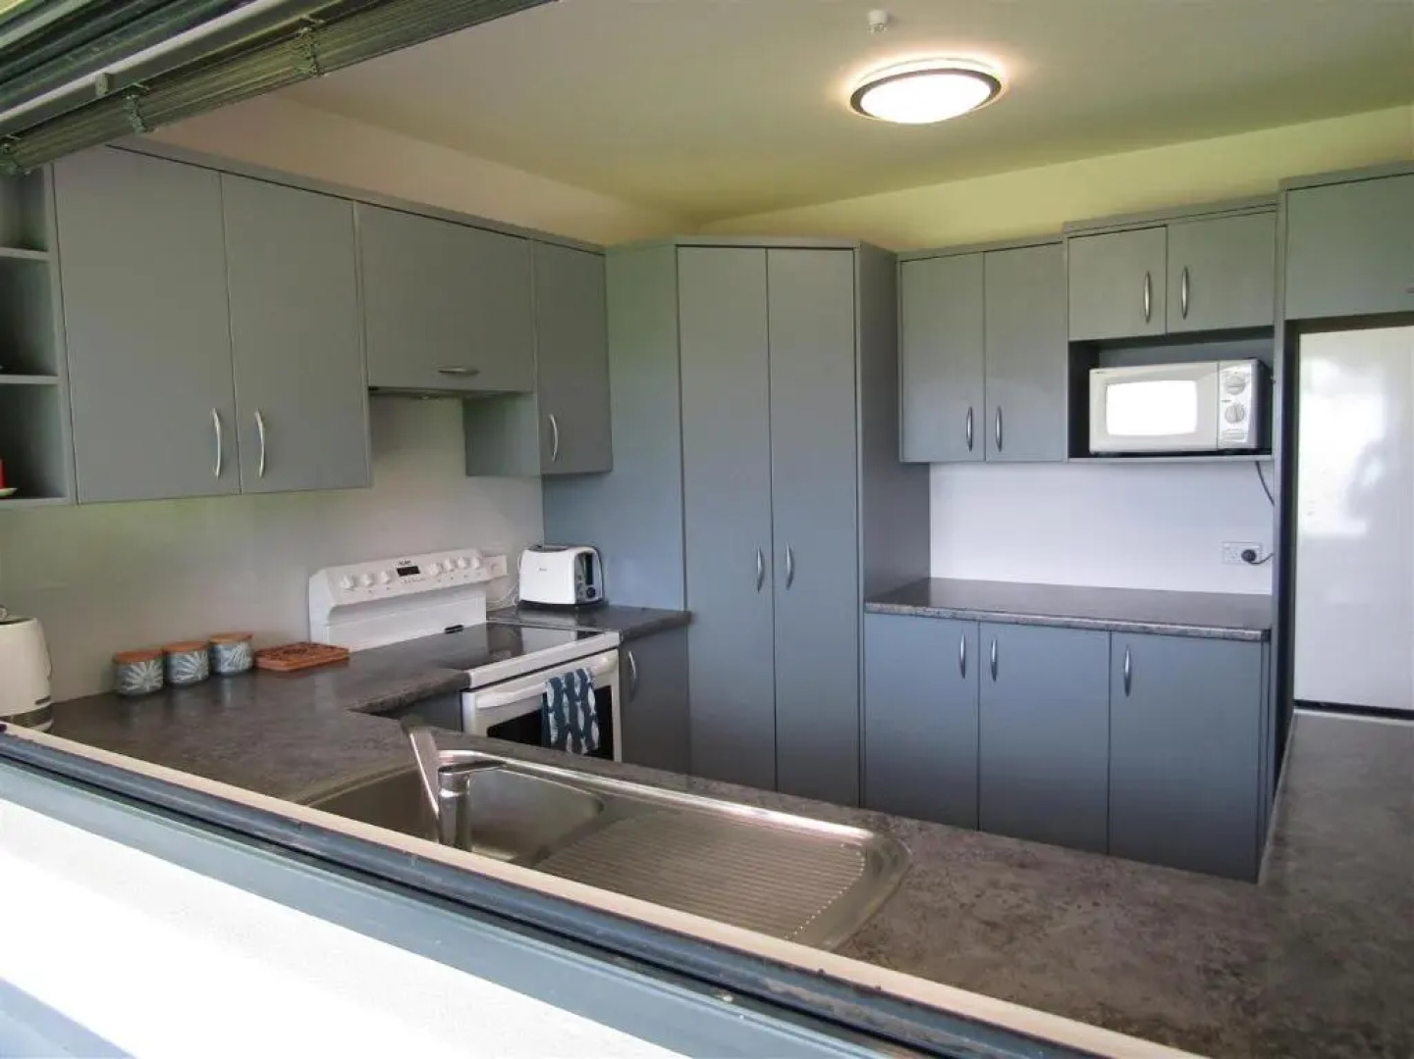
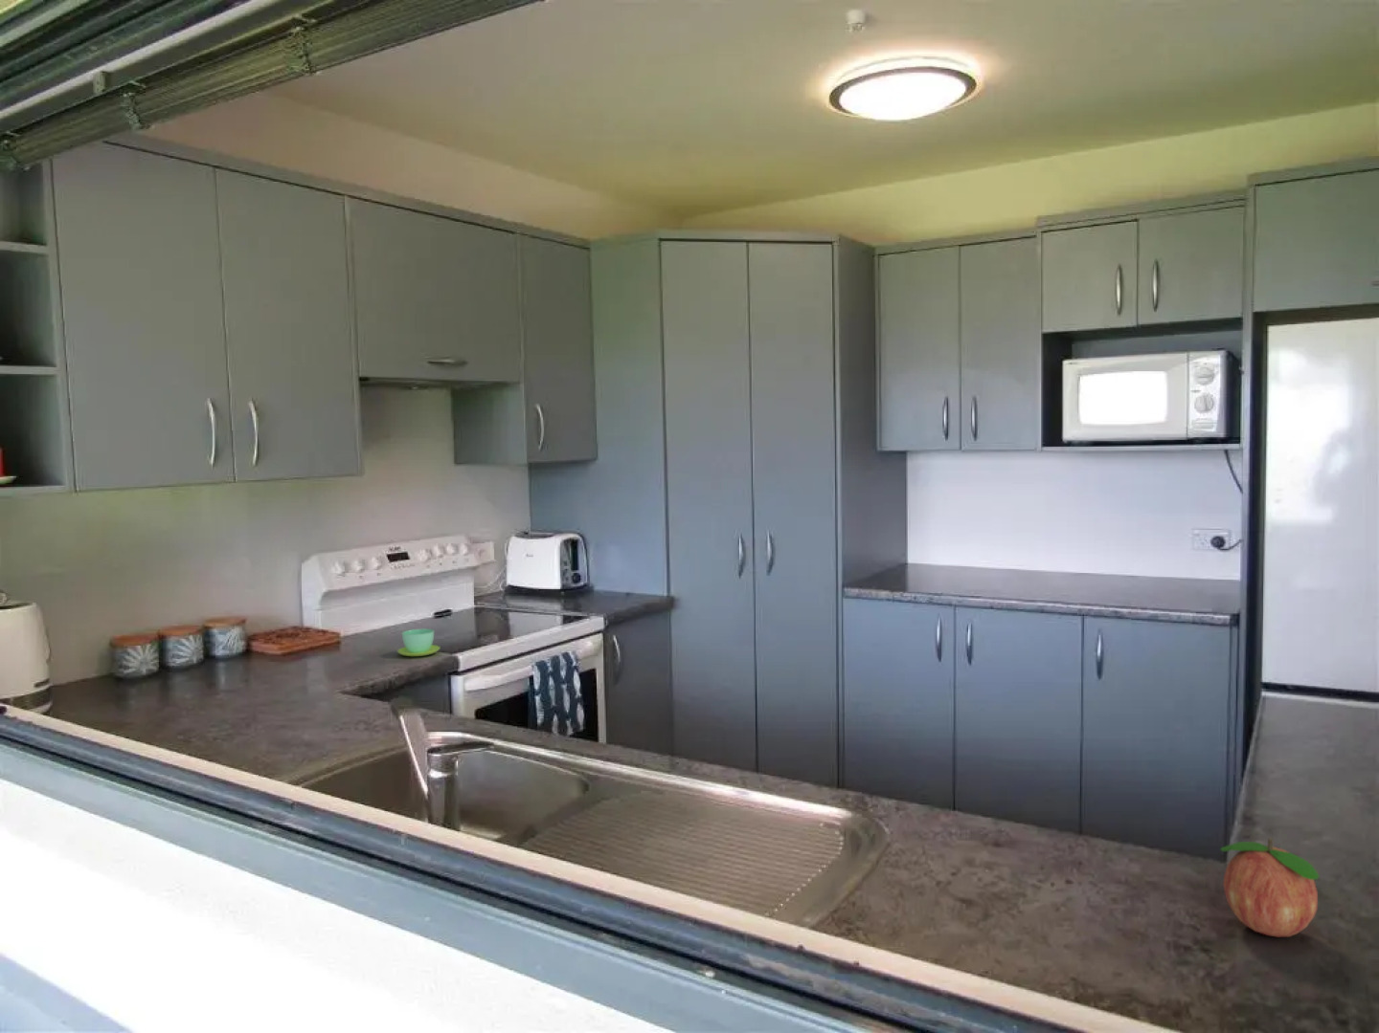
+ cup [396,628,442,658]
+ fruit [1220,837,1319,938]
